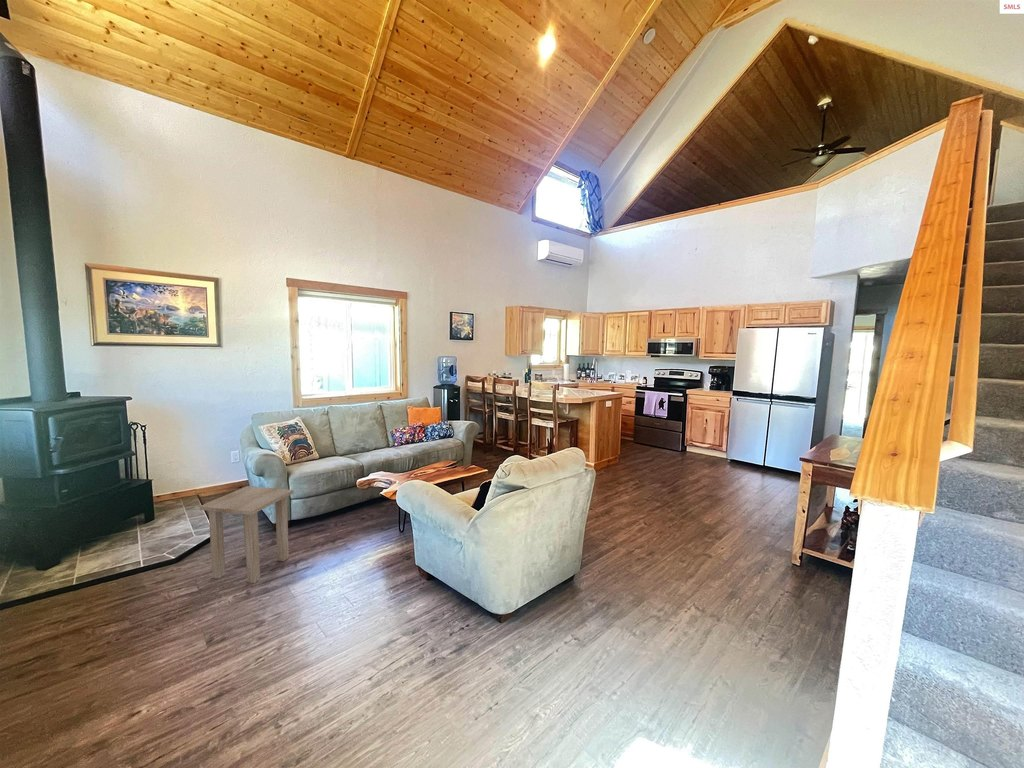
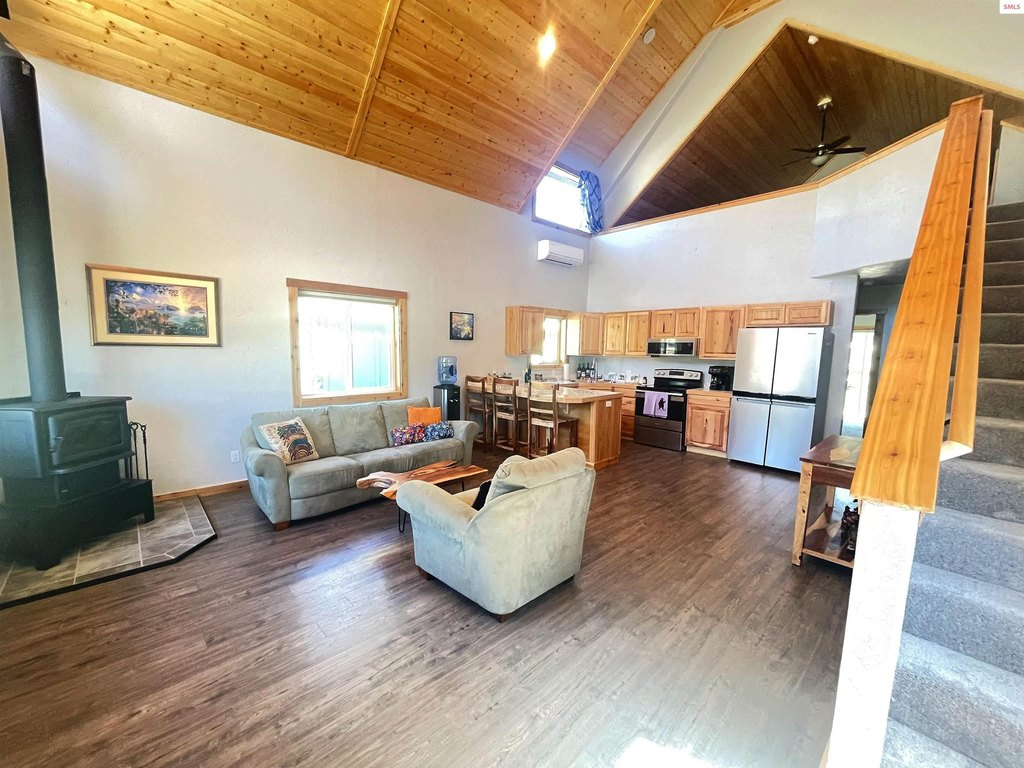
- side table [199,485,295,584]
